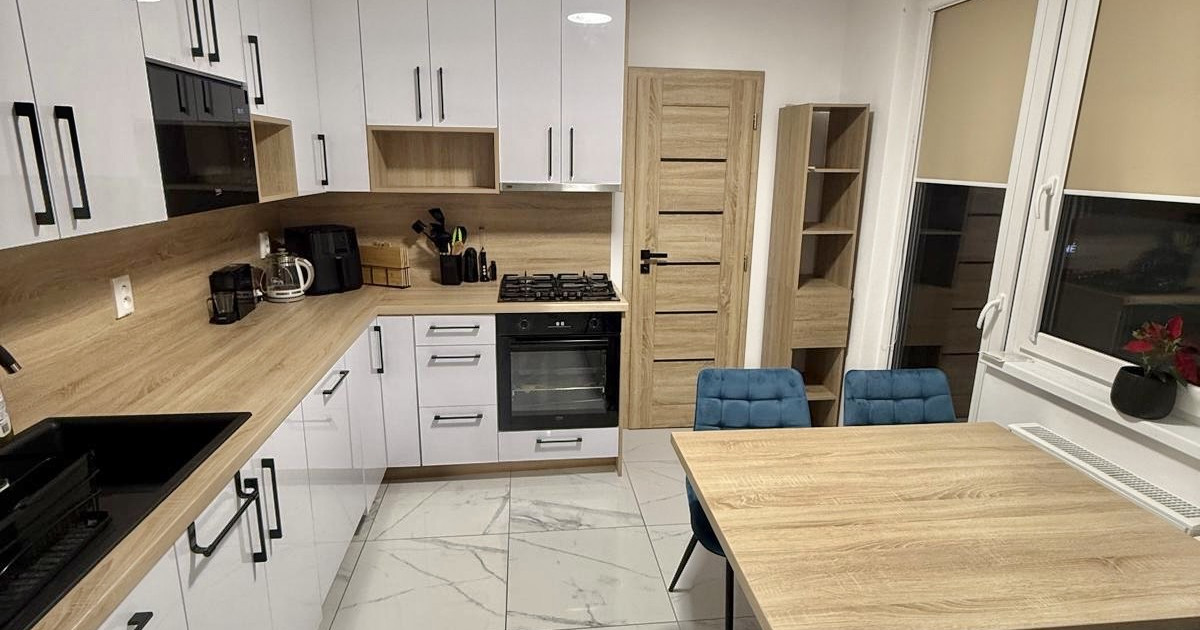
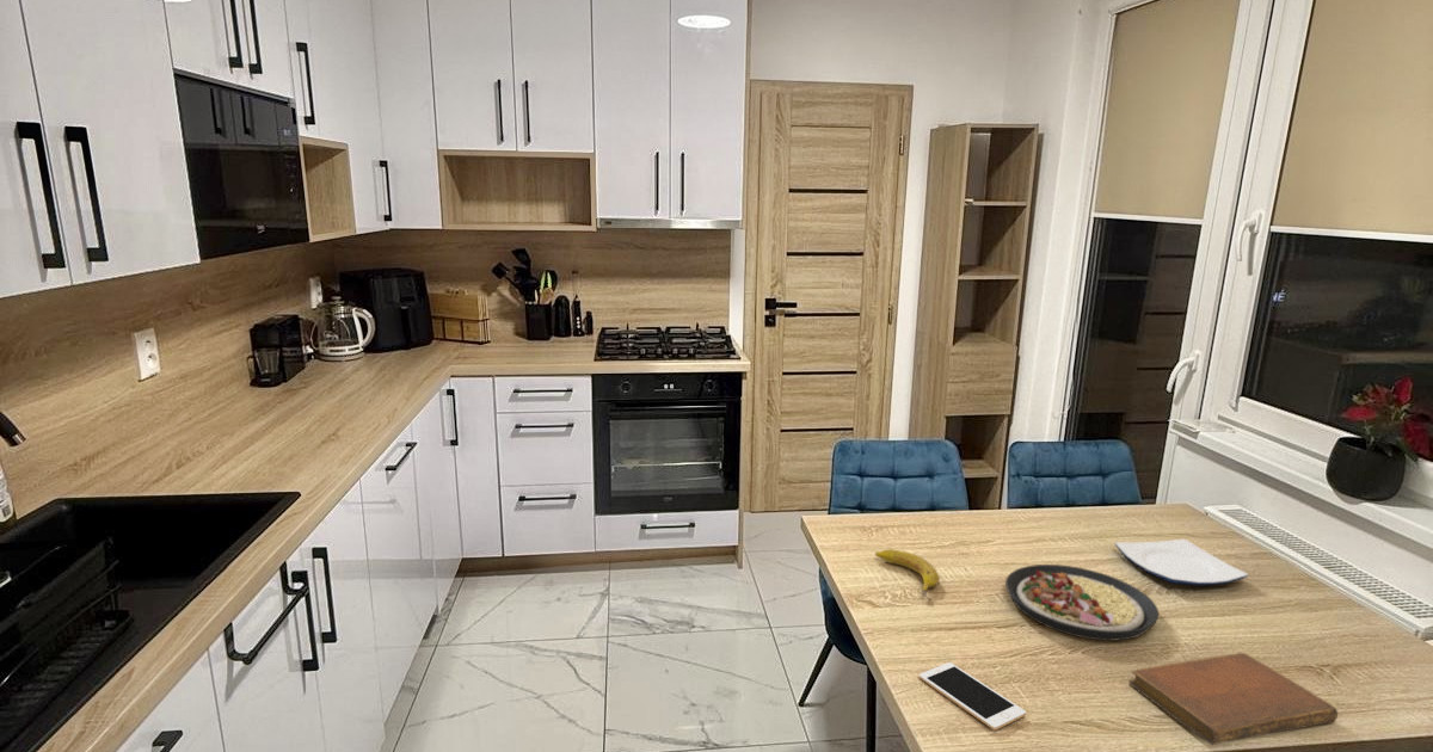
+ fruit [874,548,941,602]
+ plate [1004,563,1160,642]
+ plate [1114,538,1249,586]
+ notebook [1128,652,1339,746]
+ cell phone [918,661,1027,731]
